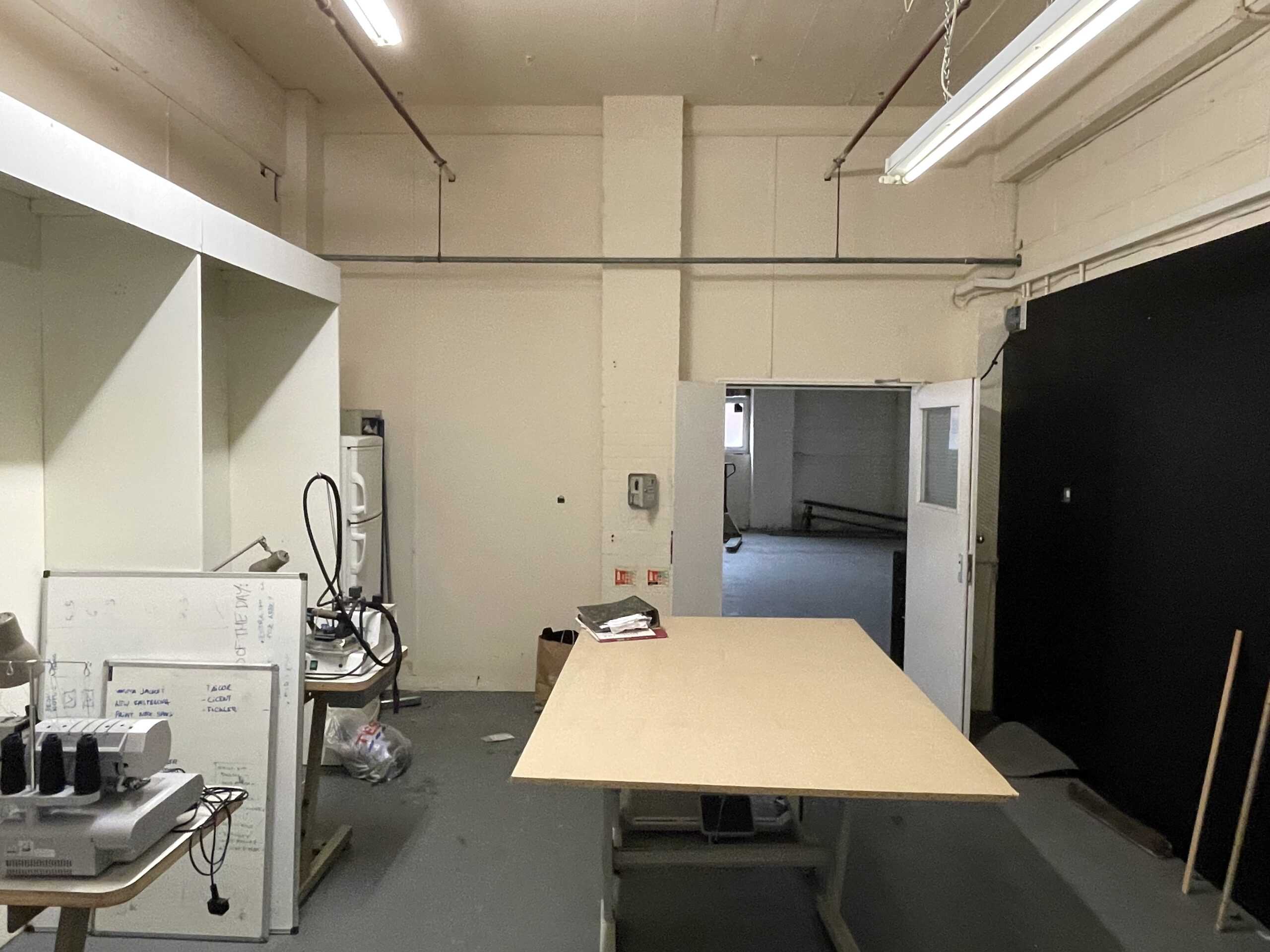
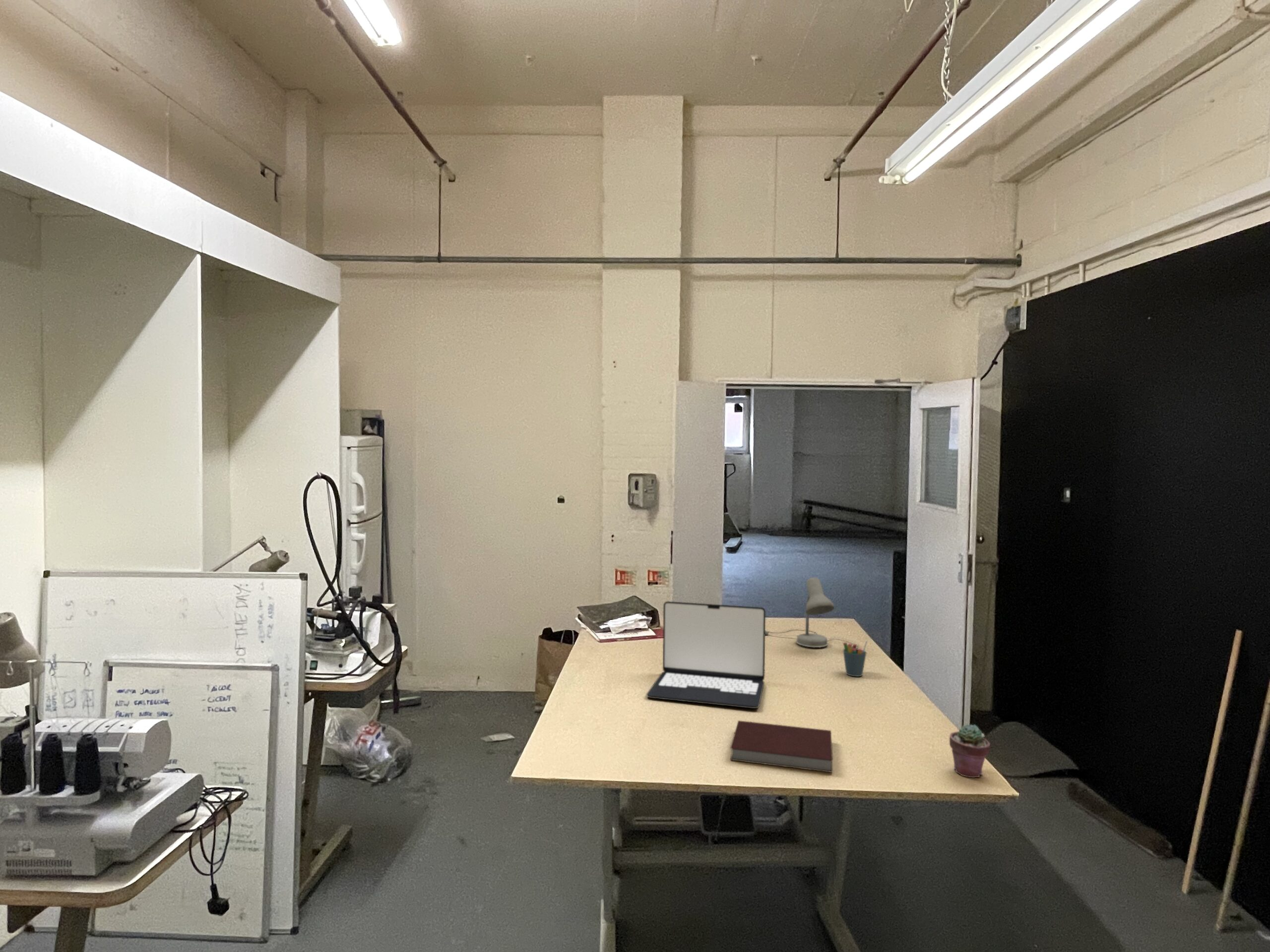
+ pen holder [842,640,868,677]
+ potted succulent [949,724,991,778]
+ laptop [646,601,766,709]
+ notebook [730,720,833,773]
+ desk lamp [765,577,860,648]
